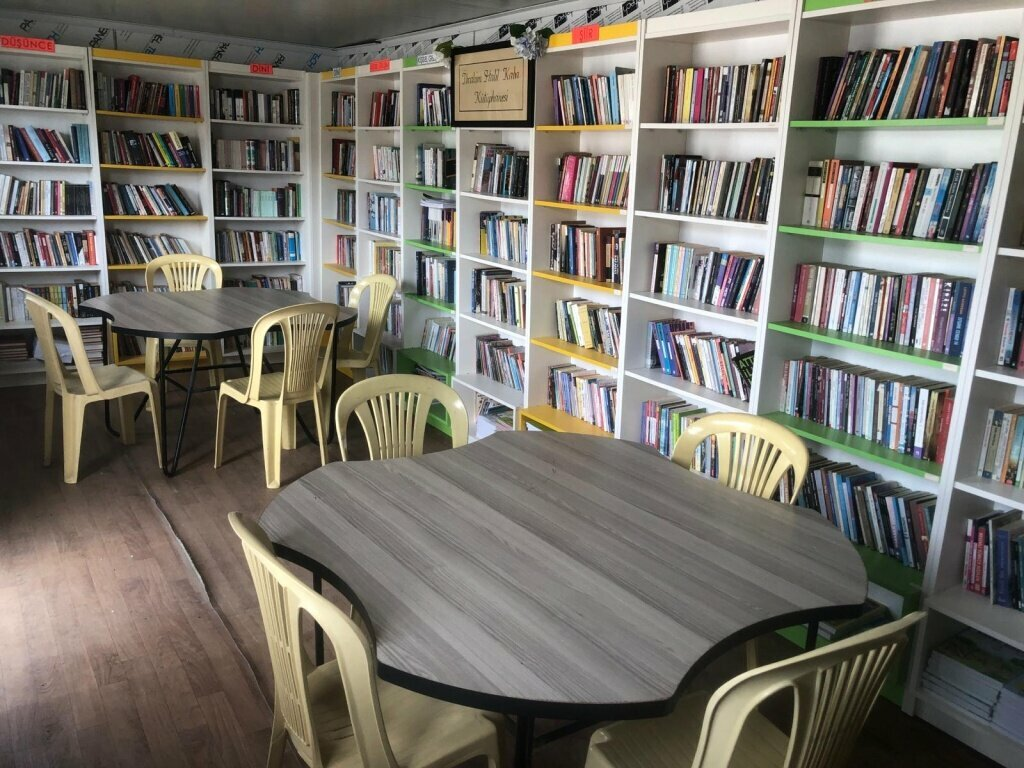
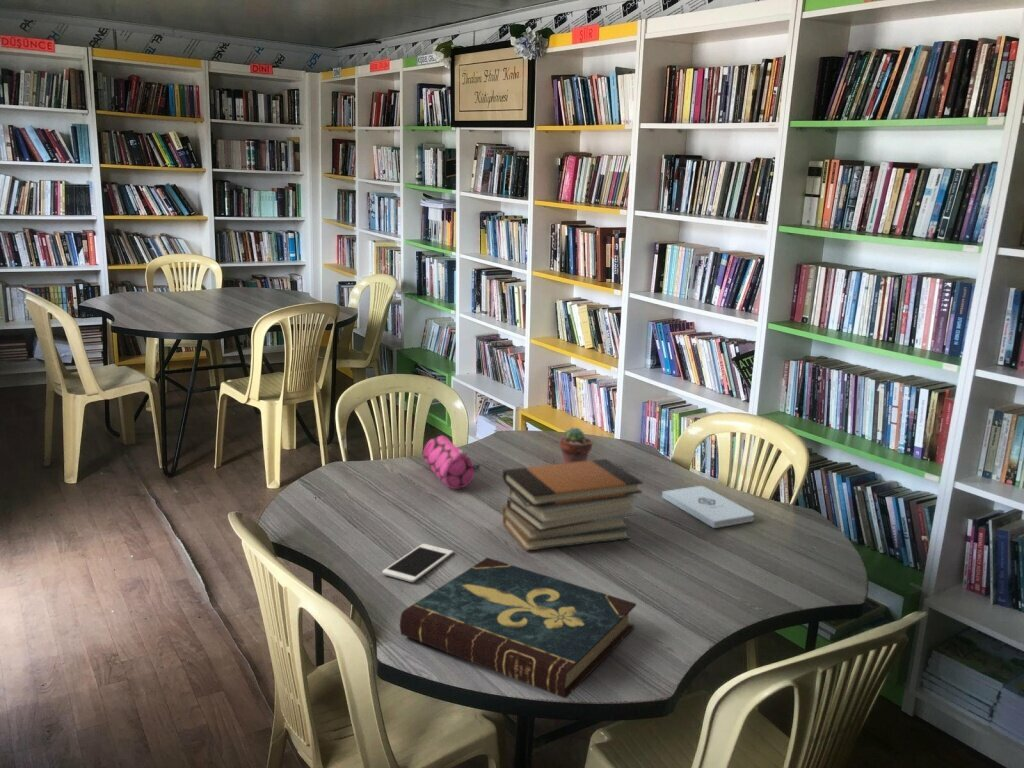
+ potted succulent [559,426,593,463]
+ book stack [501,458,644,552]
+ book [399,557,637,699]
+ cell phone [381,543,454,583]
+ notepad [661,485,755,529]
+ pencil case [422,434,481,490]
